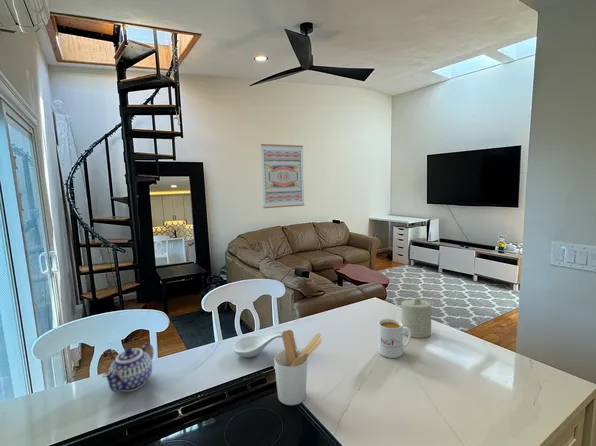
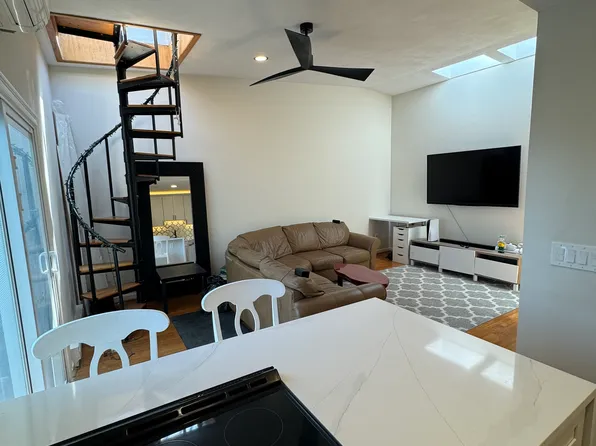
- utensil holder [273,329,323,406]
- mug [377,318,412,359]
- spoon rest [232,330,298,358]
- candle [400,297,432,339]
- teapot [102,342,155,393]
- wall art [260,143,305,209]
